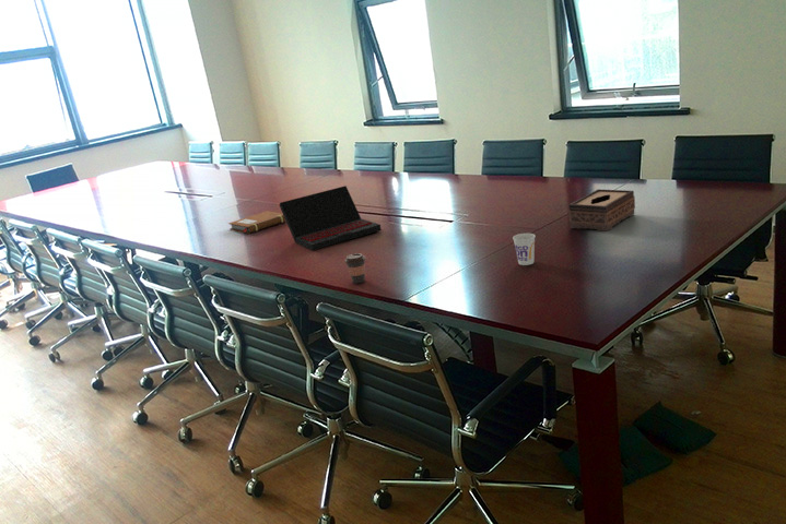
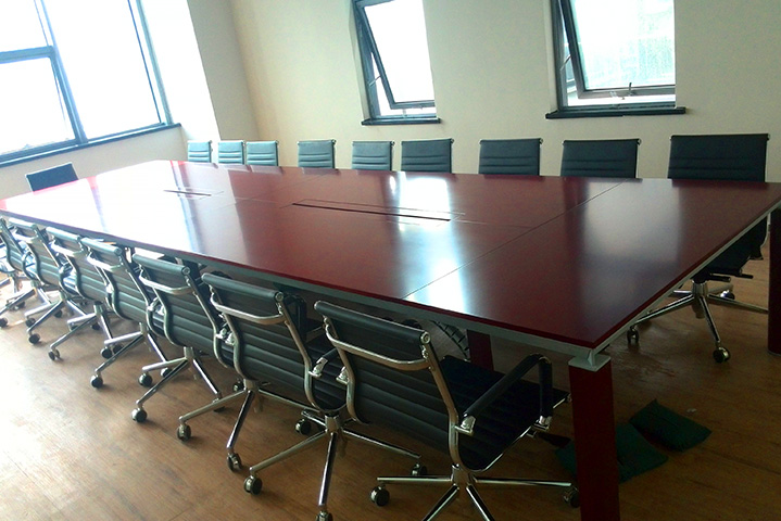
- cup [512,233,537,266]
- tissue box [567,188,636,233]
- notebook [227,210,286,234]
- laptop [278,184,383,251]
- coffee cup [344,252,367,285]
